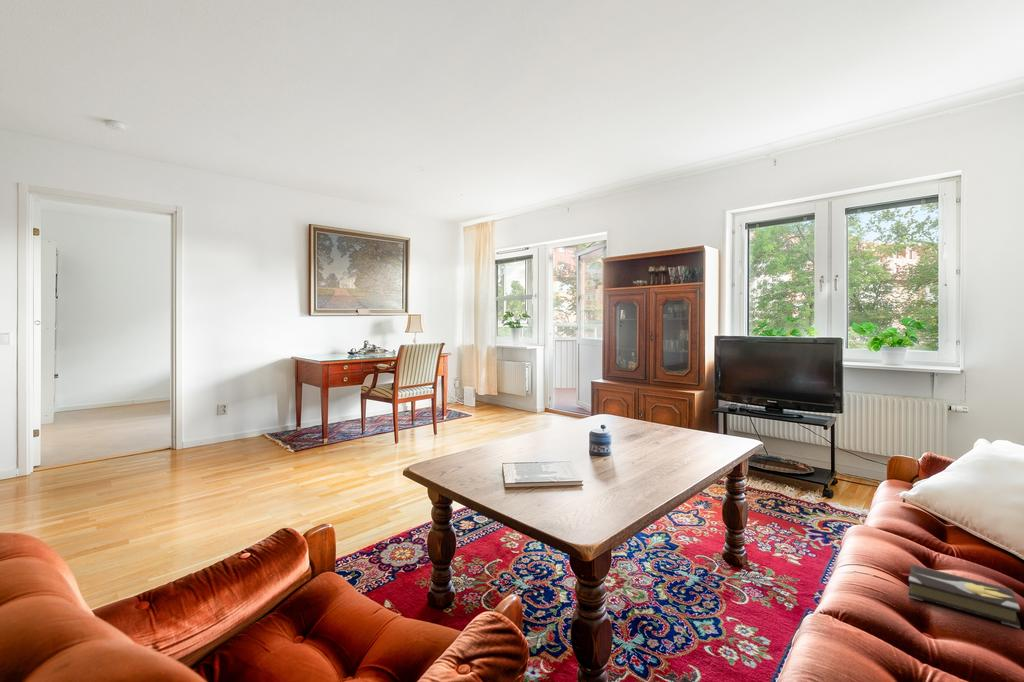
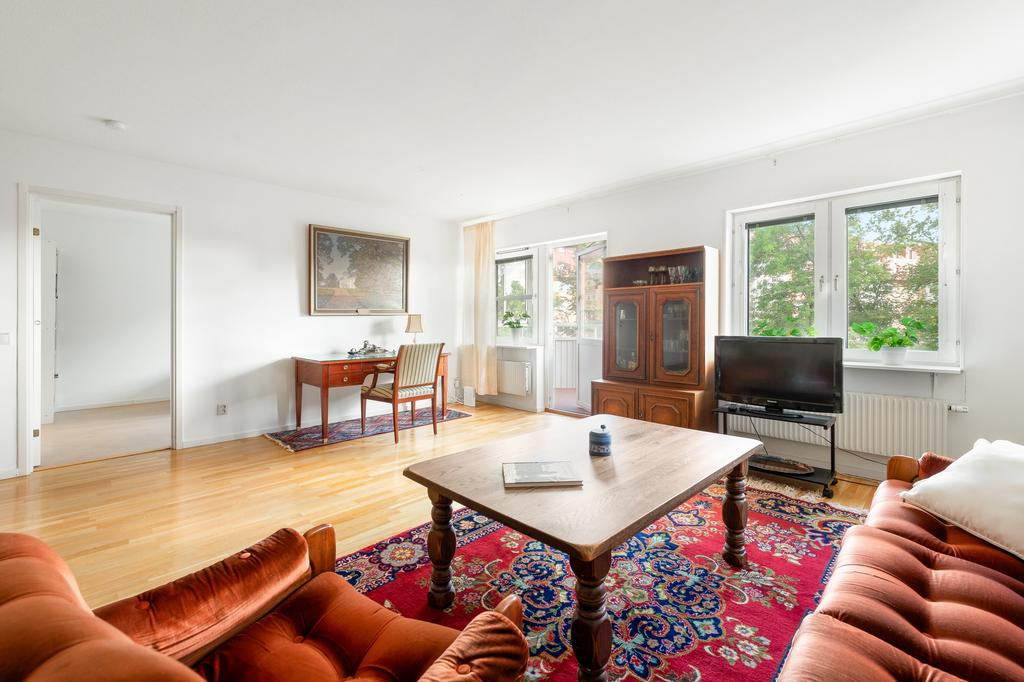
- hardback book [897,563,1021,629]
